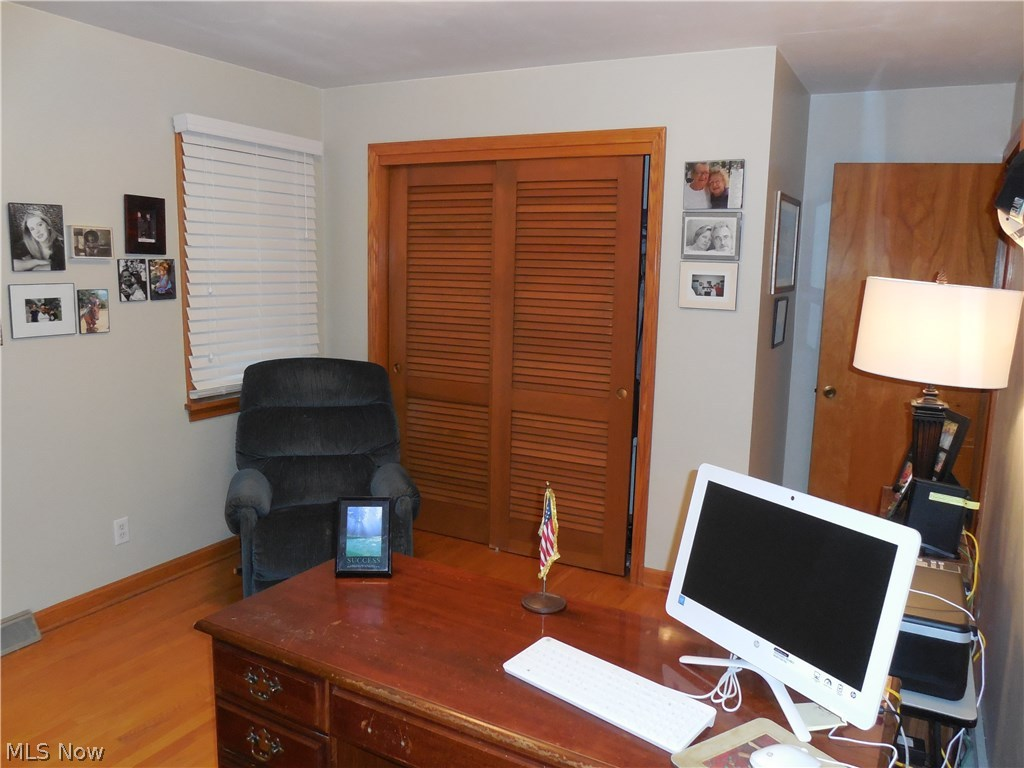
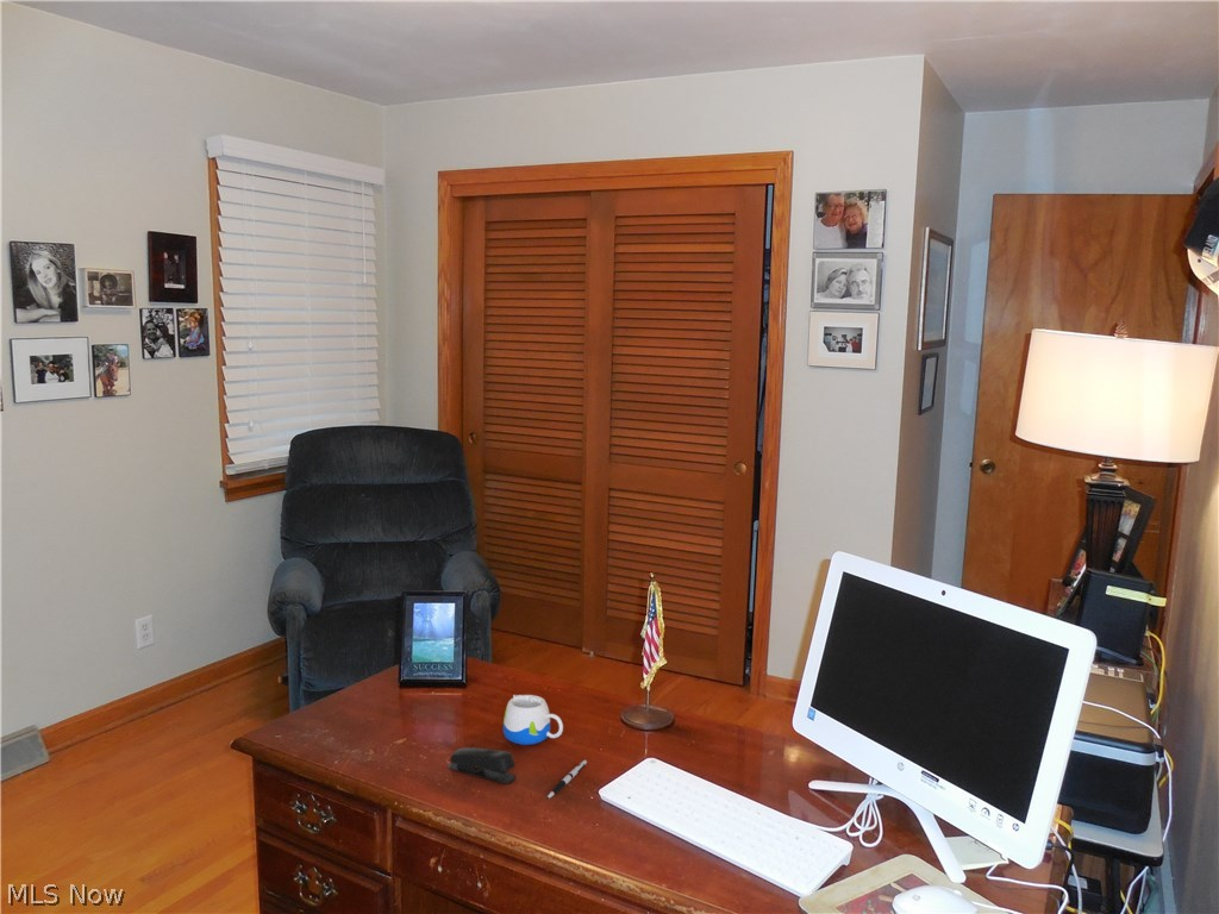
+ stapler [446,746,517,785]
+ mug [502,694,564,746]
+ pen [546,759,588,800]
